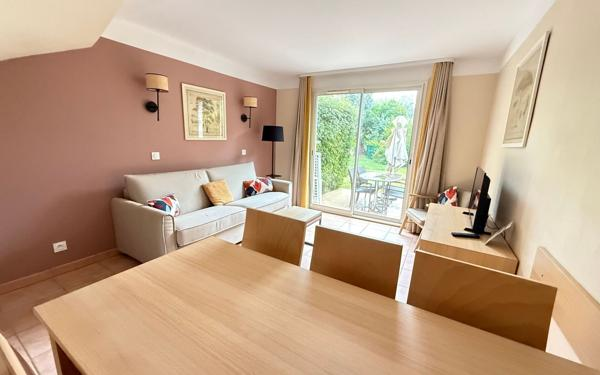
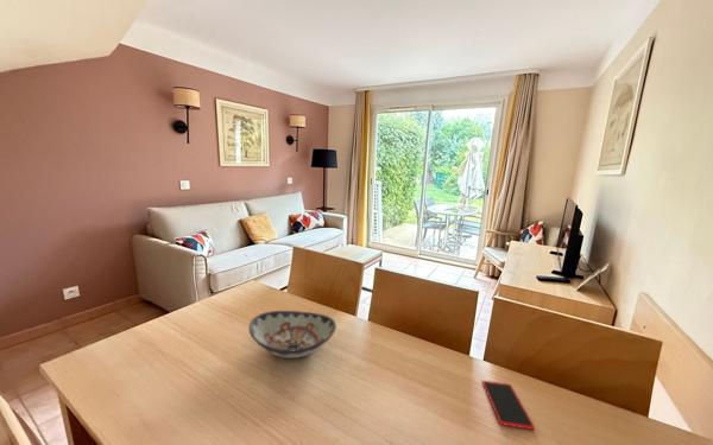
+ decorative bowl [247,310,337,360]
+ smartphone [481,380,536,431]
